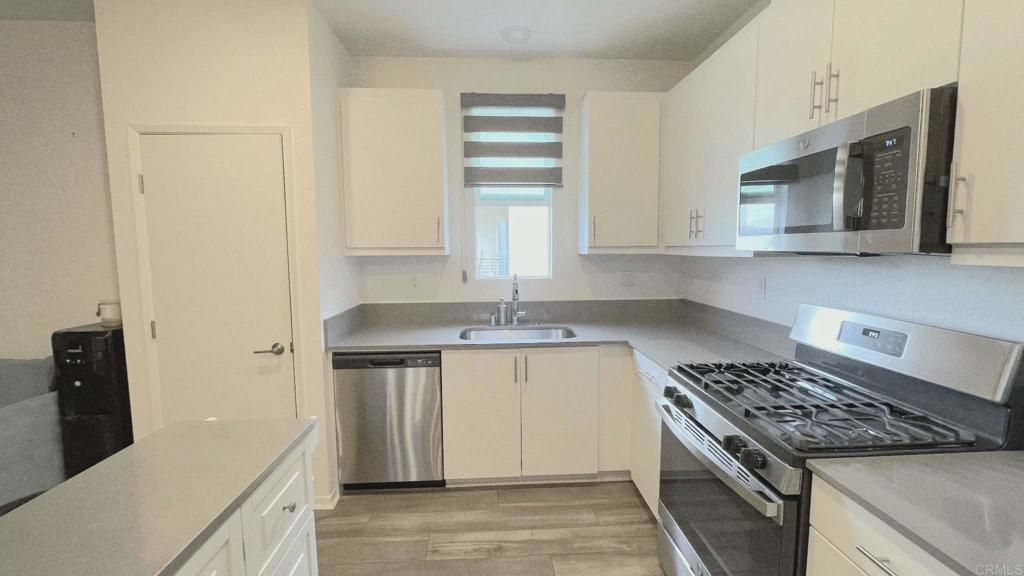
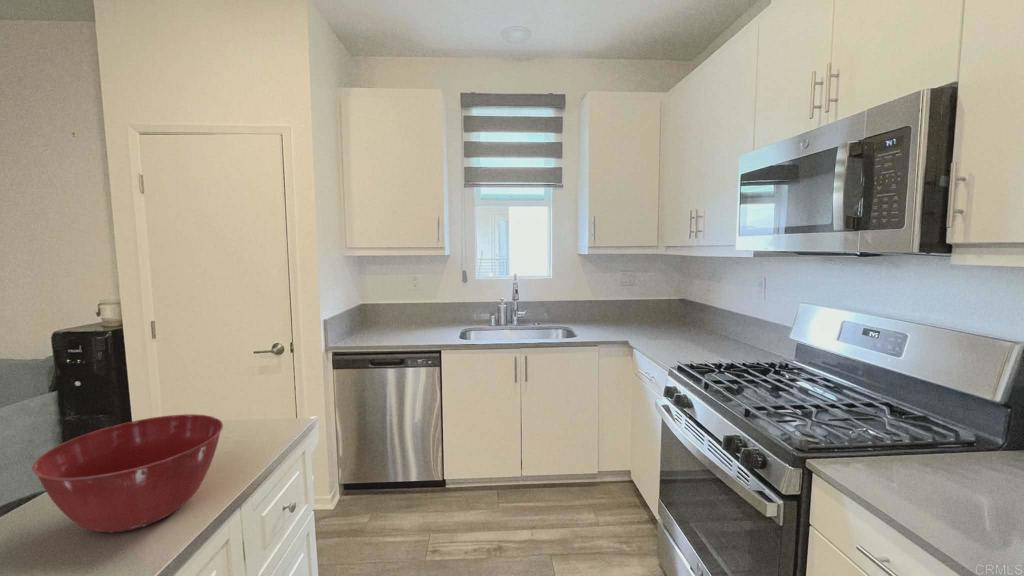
+ mixing bowl [31,413,224,533]
